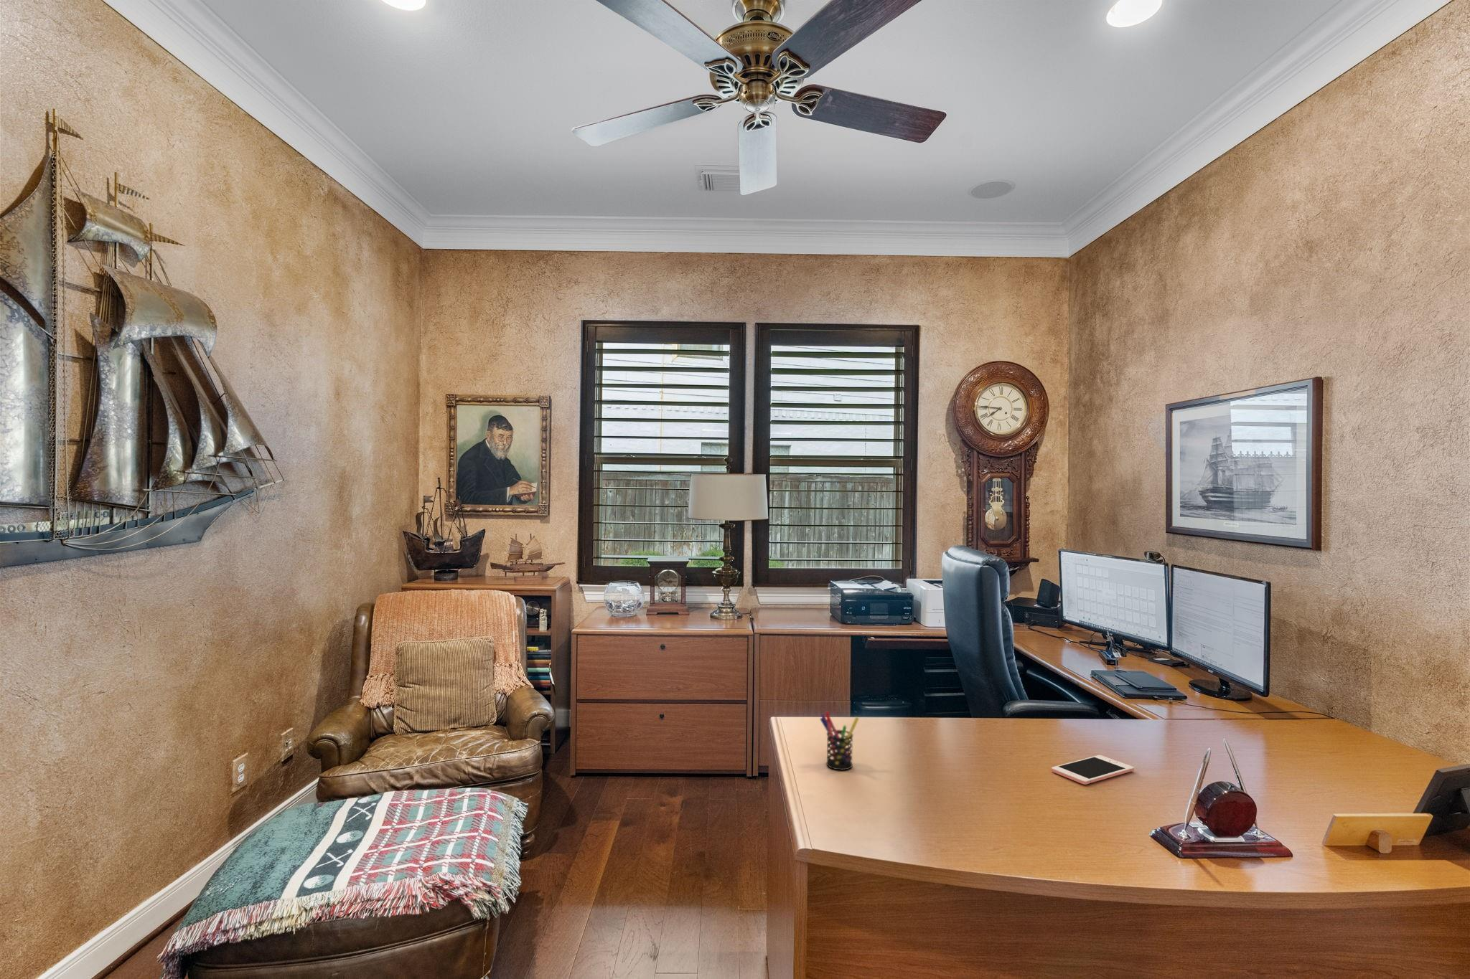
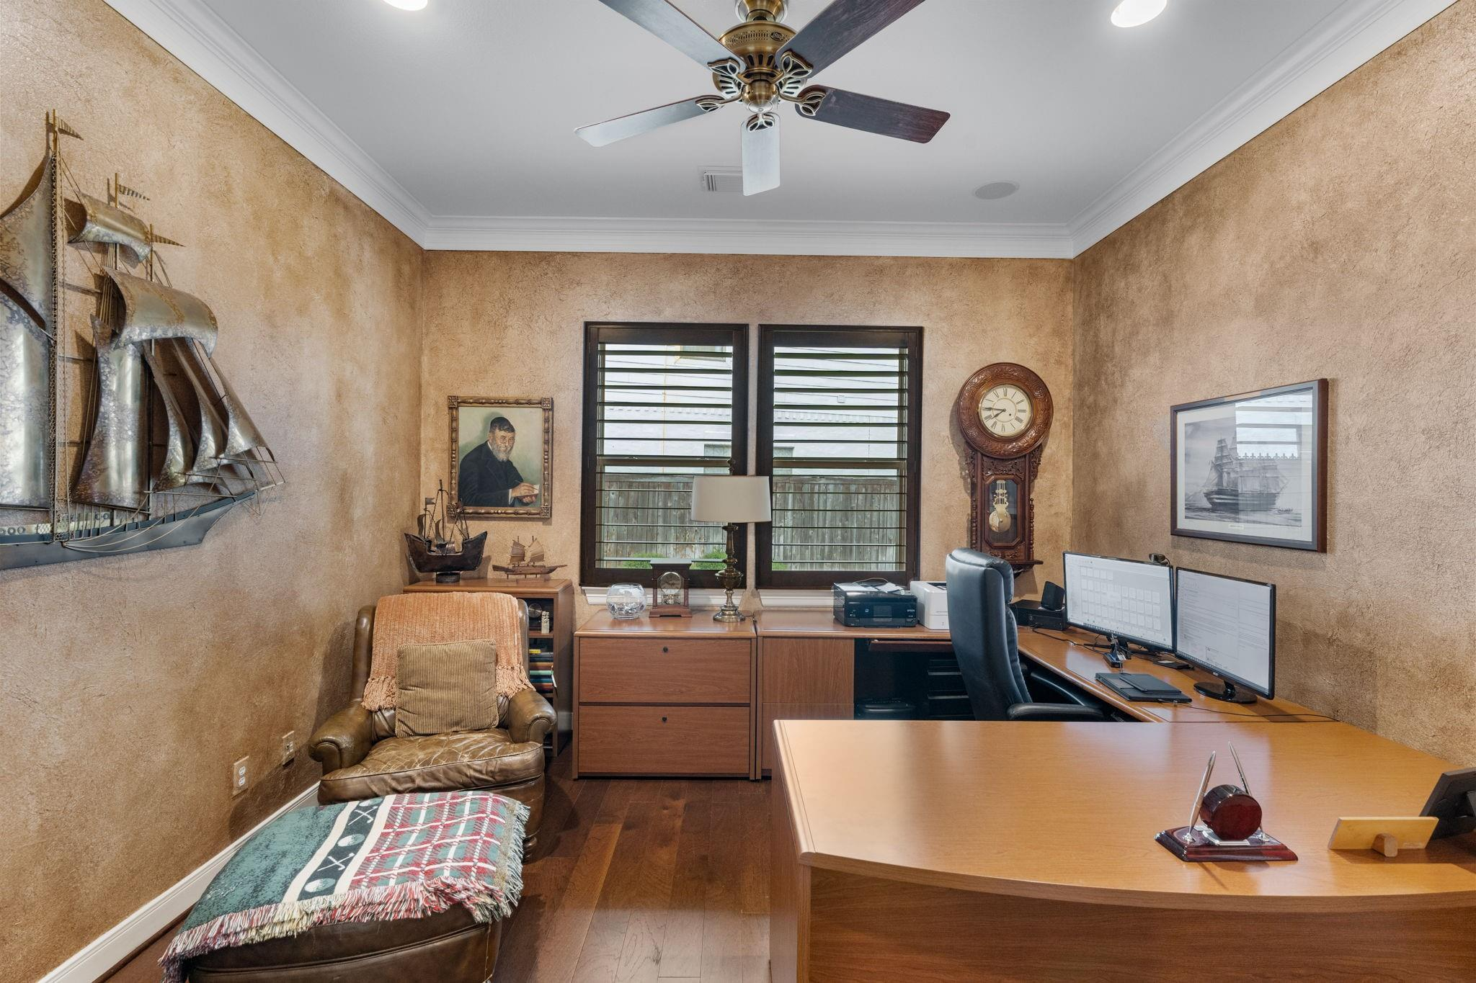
- cell phone [1050,755,1134,786]
- pen holder [819,711,859,771]
